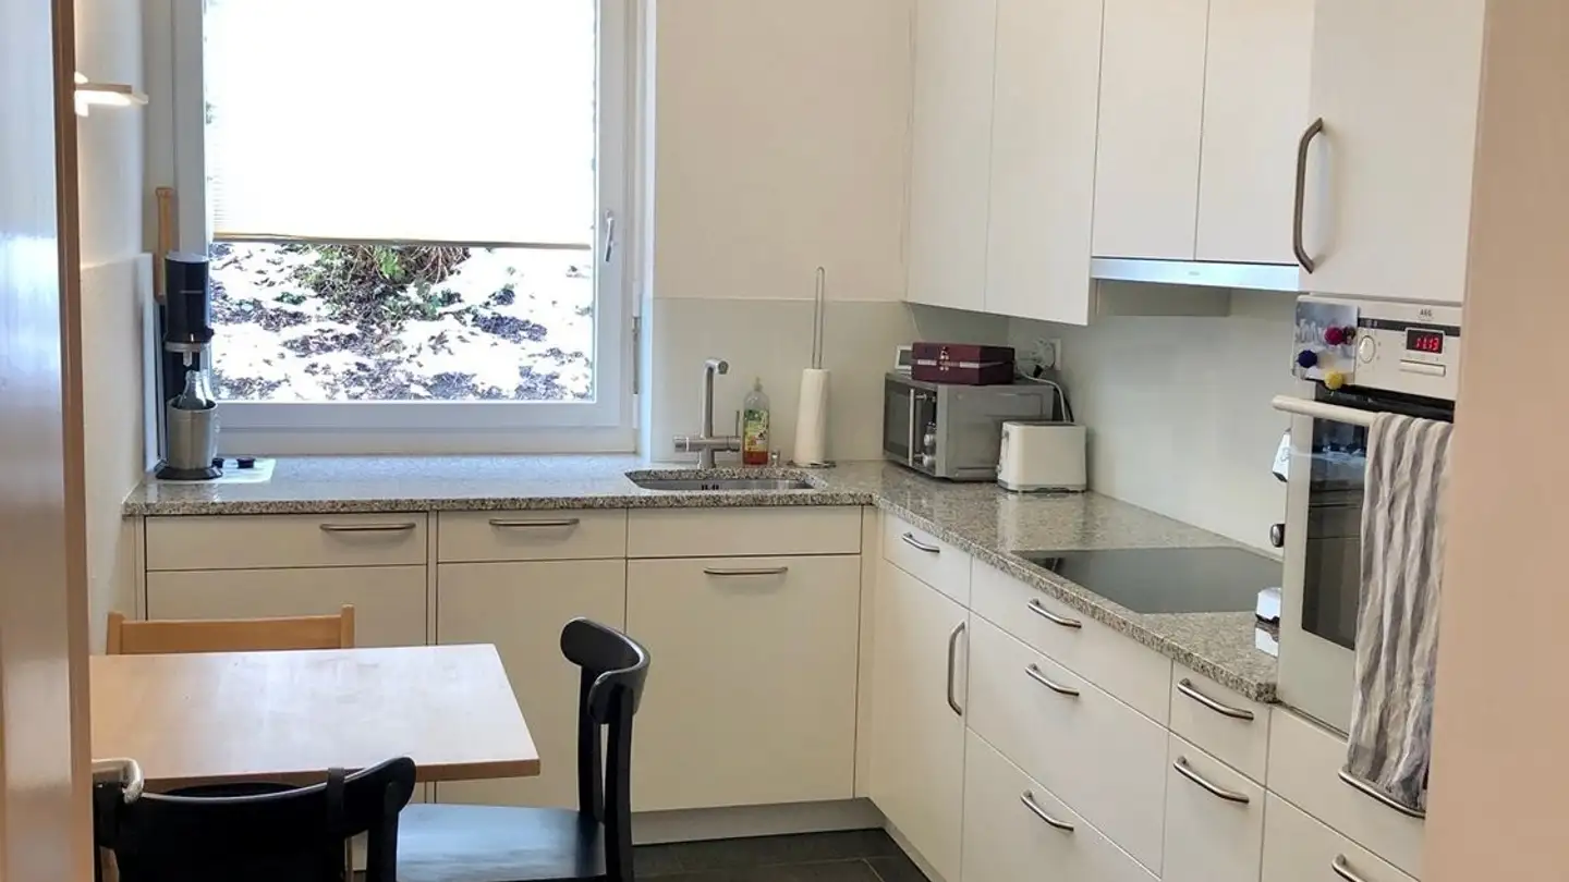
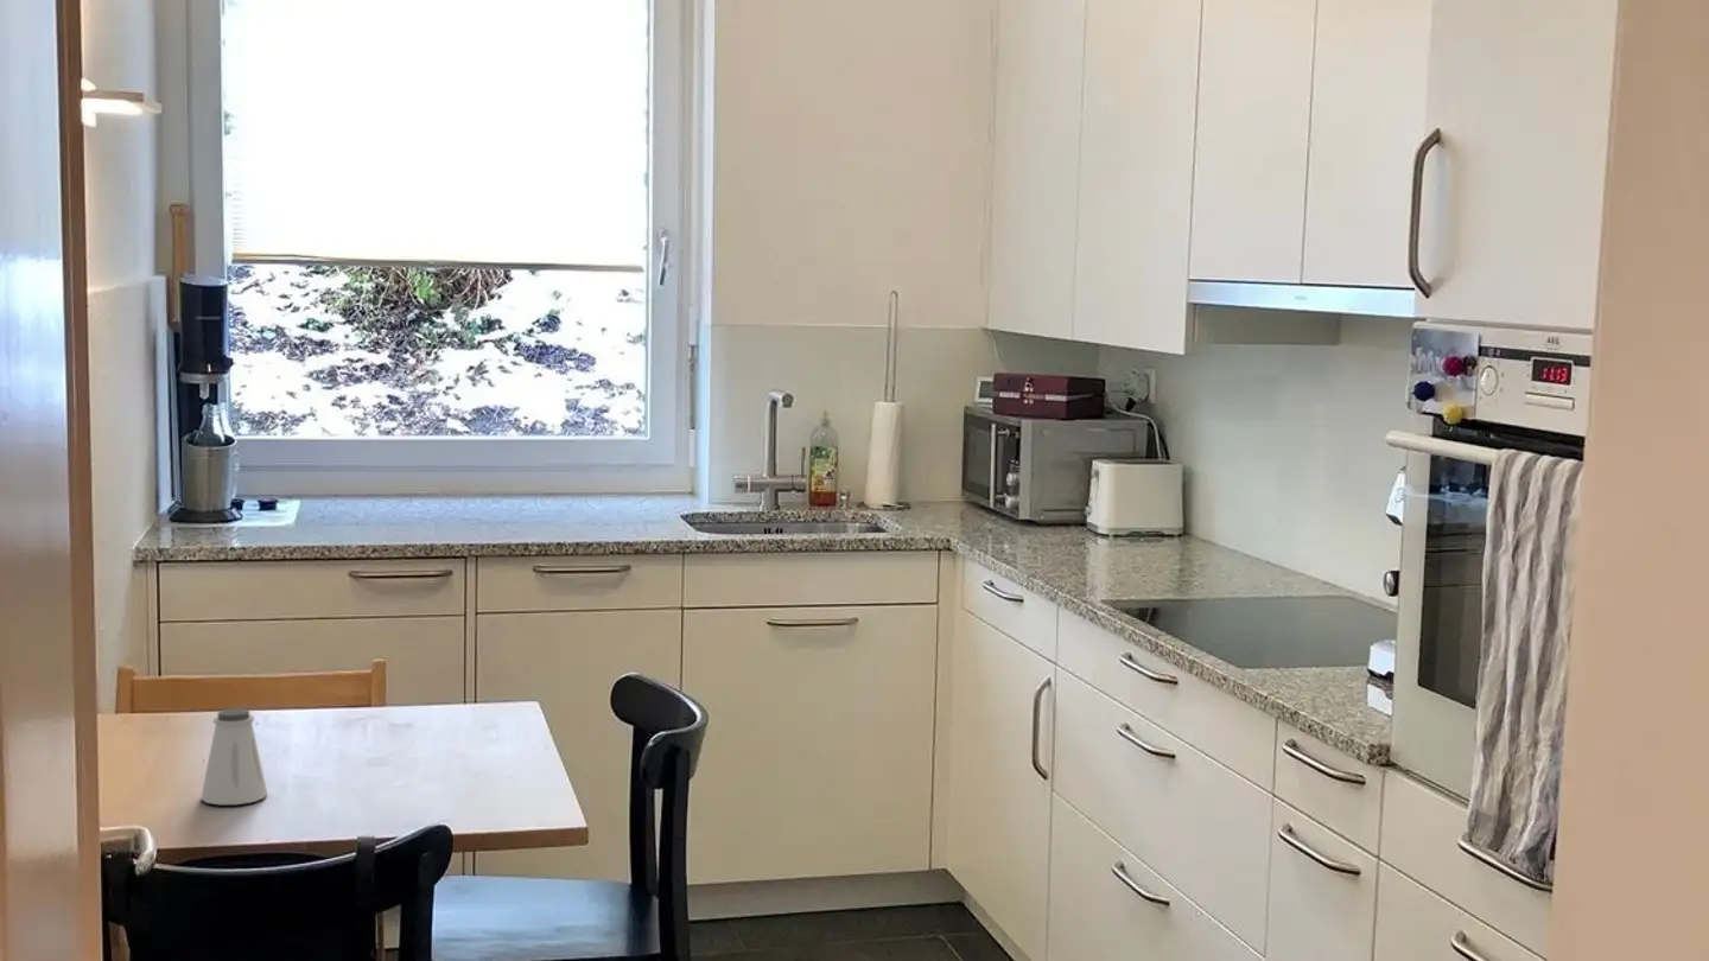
+ saltshaker [199,707,268,806]
